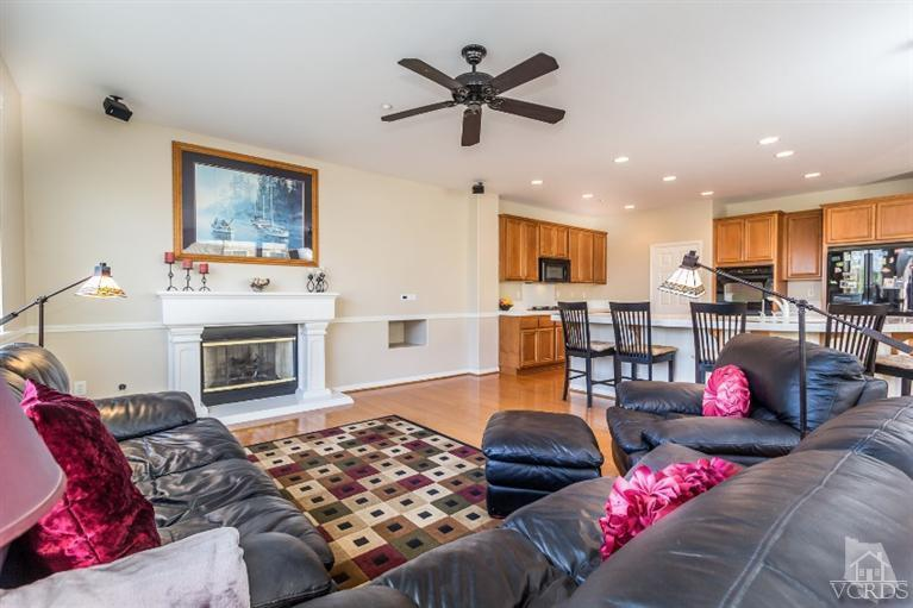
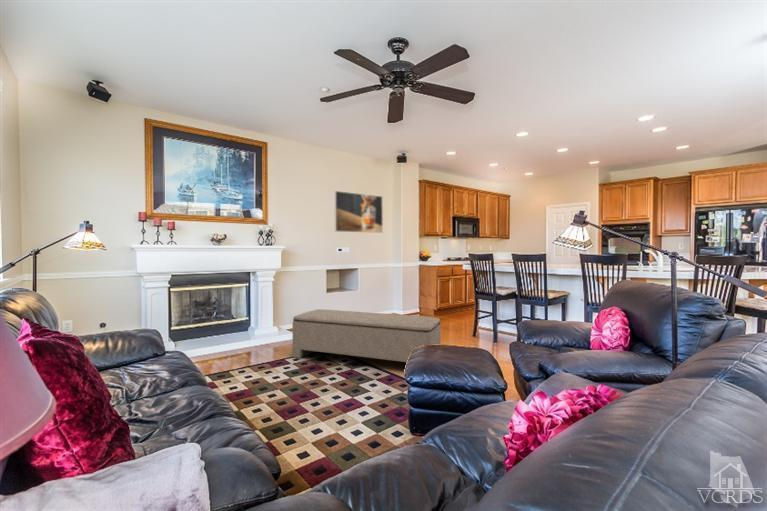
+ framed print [333,190,384,234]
+ bench [291,308,442,363]
